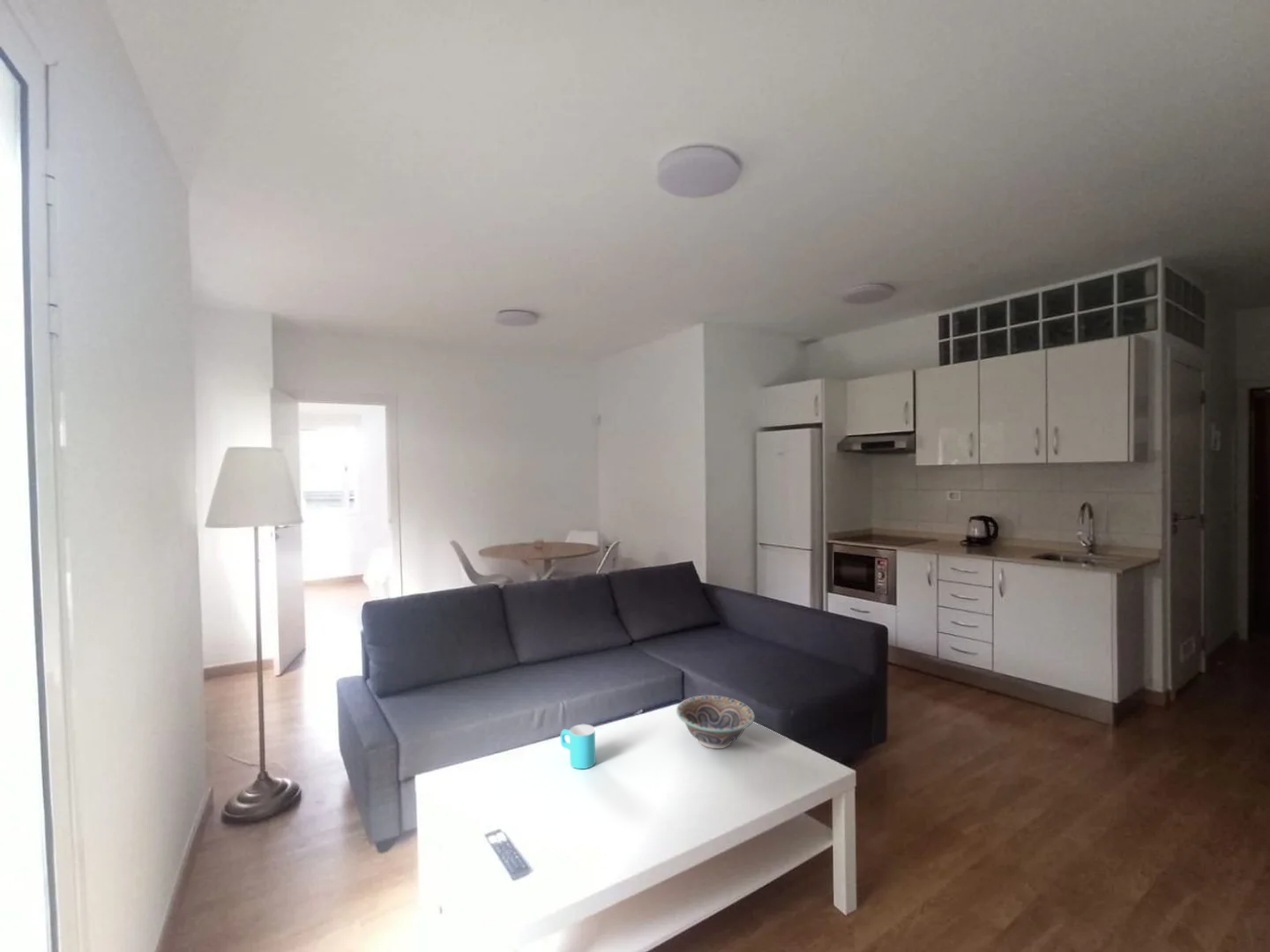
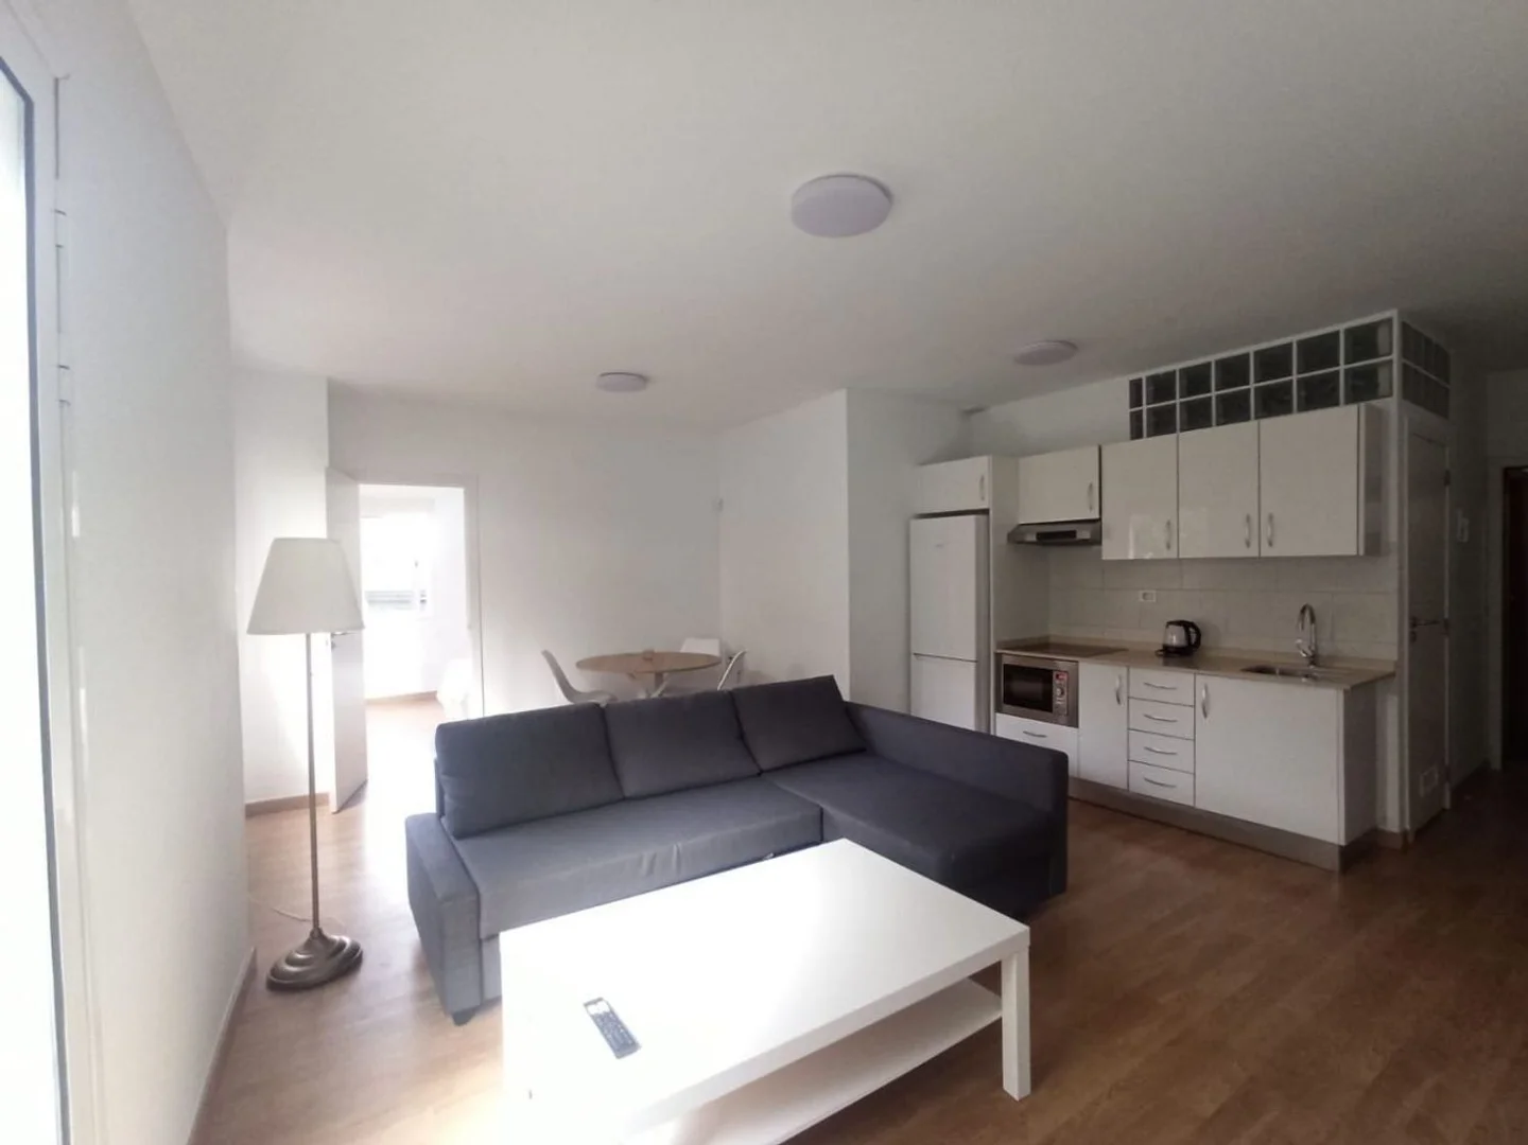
- cup [559,724,596,770]
- decorative bowl [676,695,756,749]
